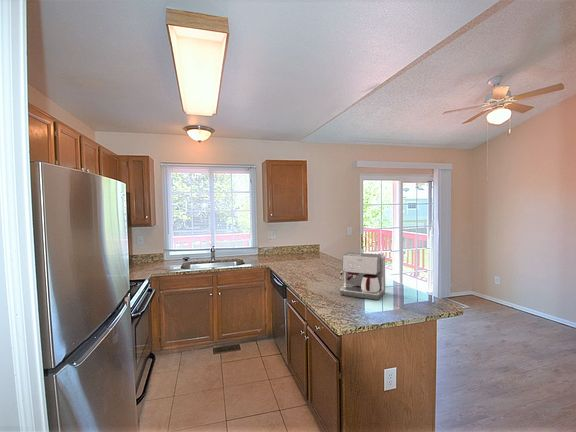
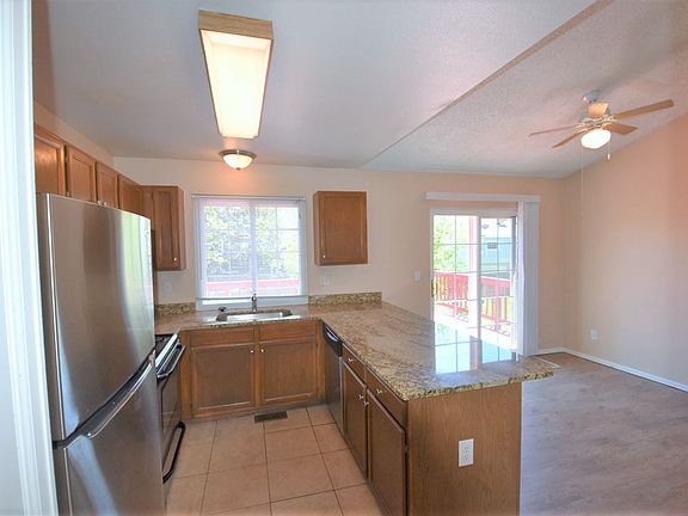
- coffee maker [339,251,386,301]
